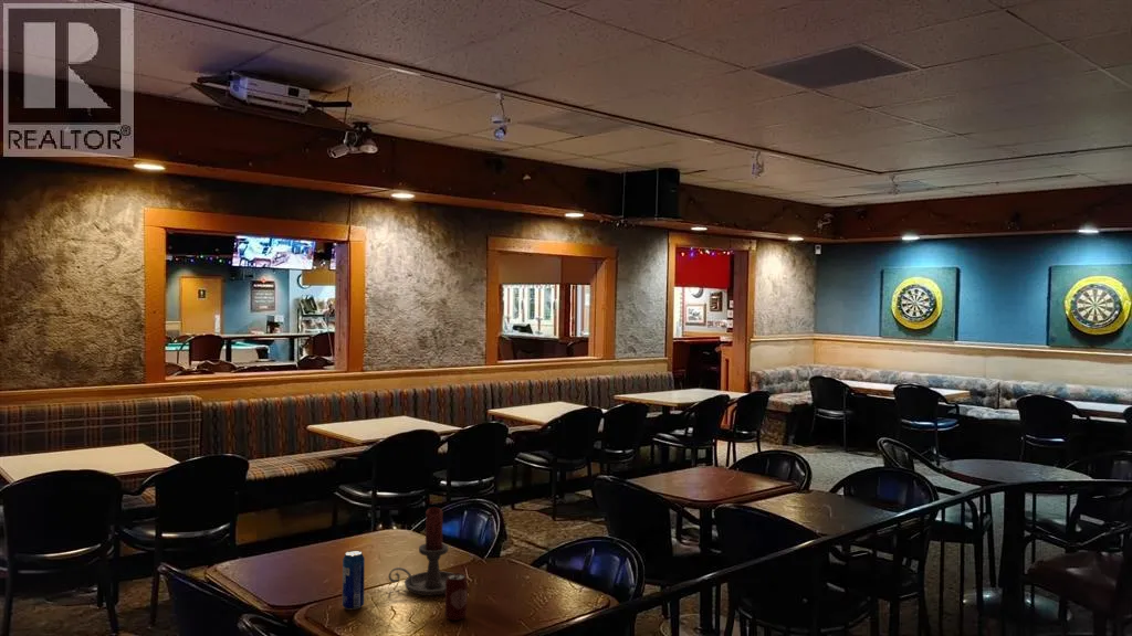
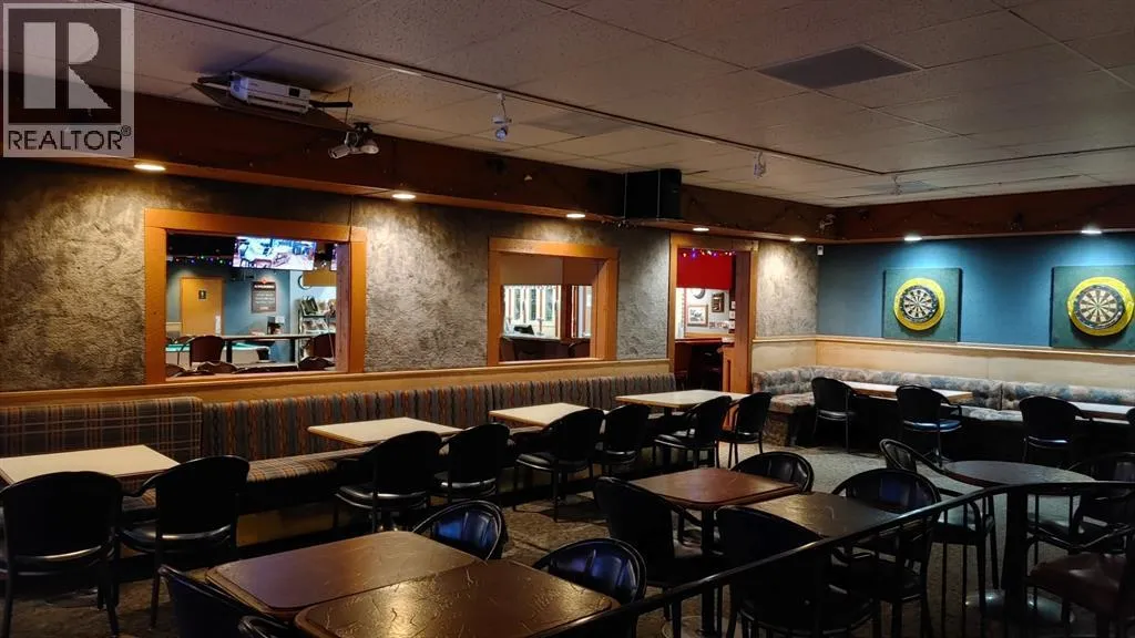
- beverage can [342,549,366,611]
- beverage can [444,572,469,622]
- candle holder [388,506,454,596]
